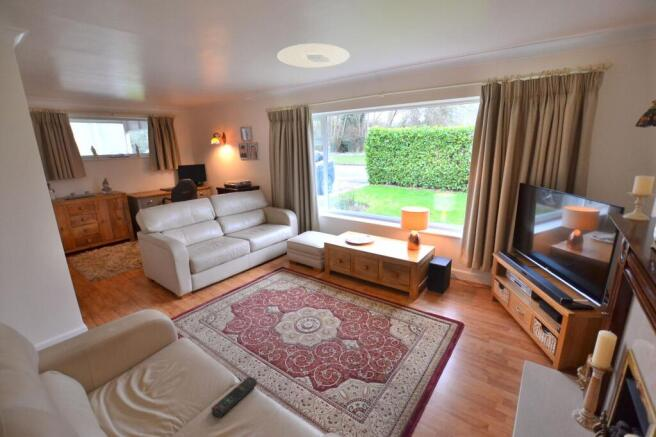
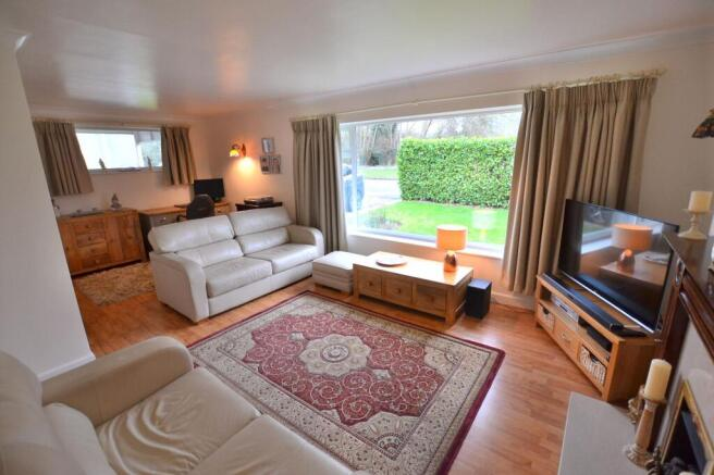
- ceiling light [276,43,351,69]
- remote control [210,376,258,418]
